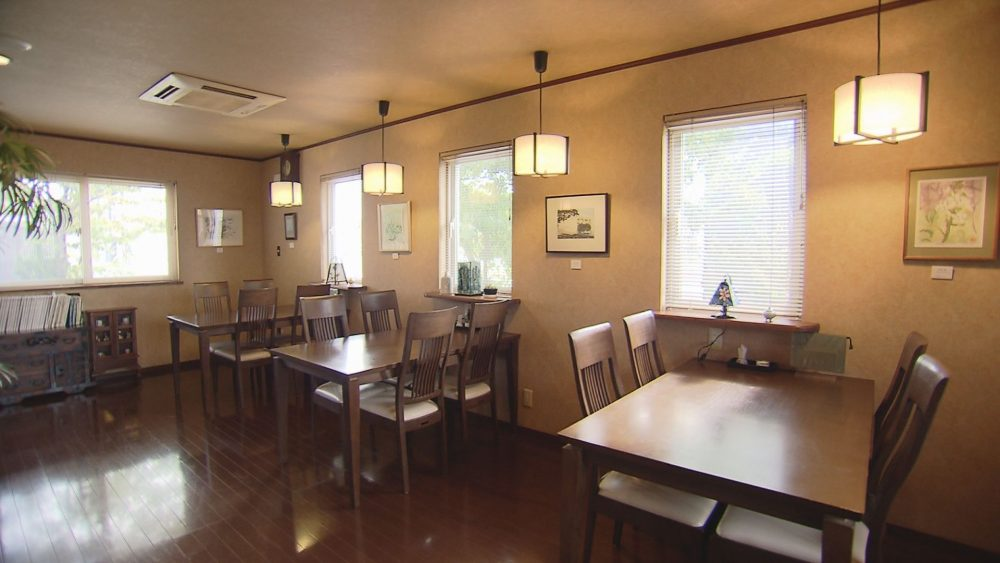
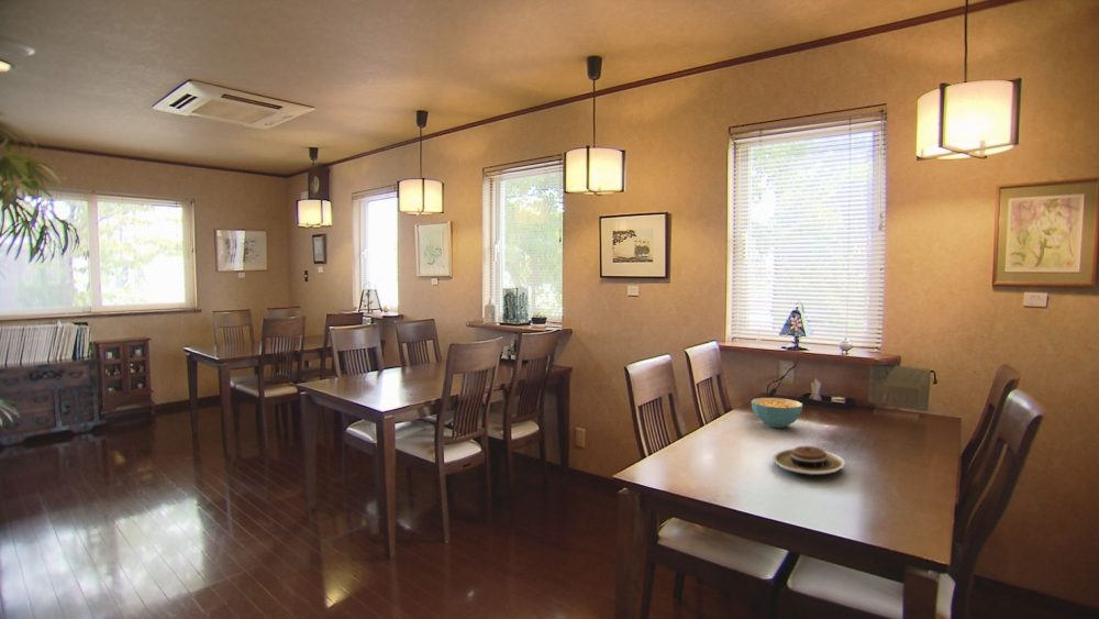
+ cereal bowl [751,397,803,429]
+ plate [771,445,846,476]
